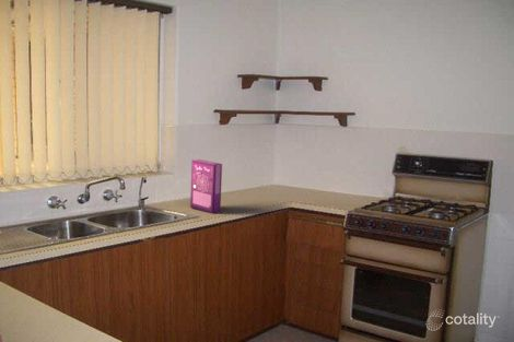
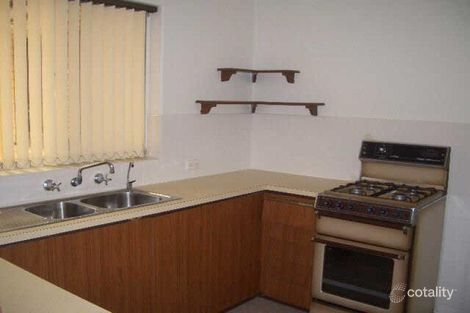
- cereal box [189,158,223,215]
